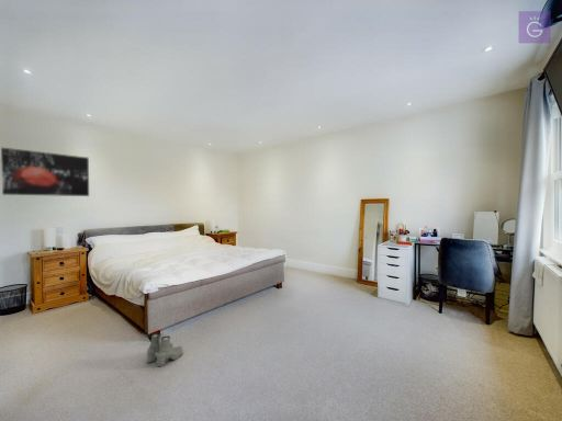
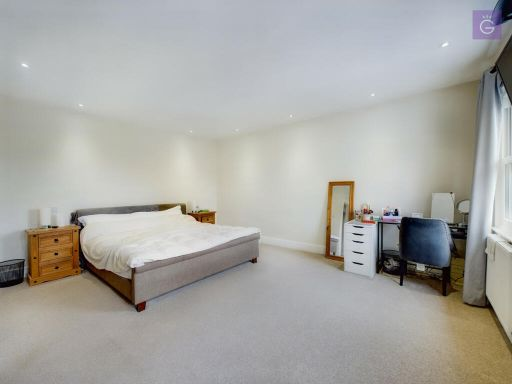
- boots [146,332,183,368]
- wall art [0,147,90,197]
